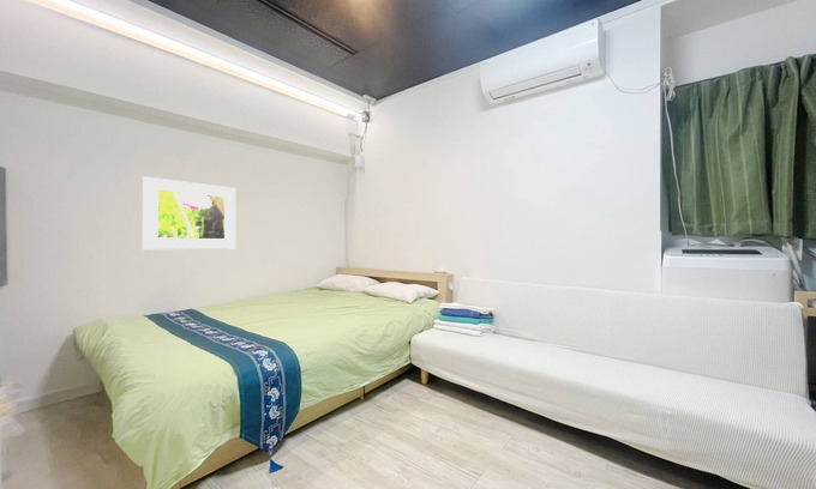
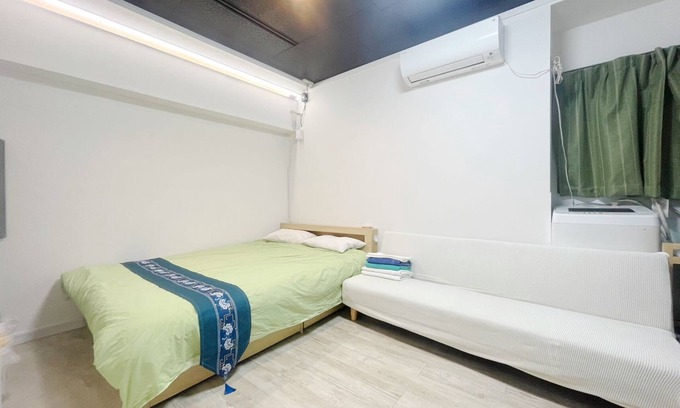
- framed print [142,175,236,250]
